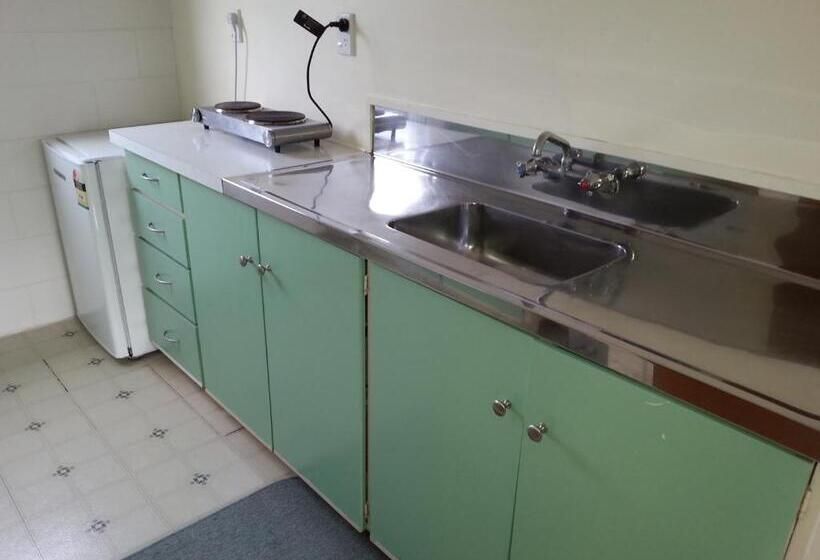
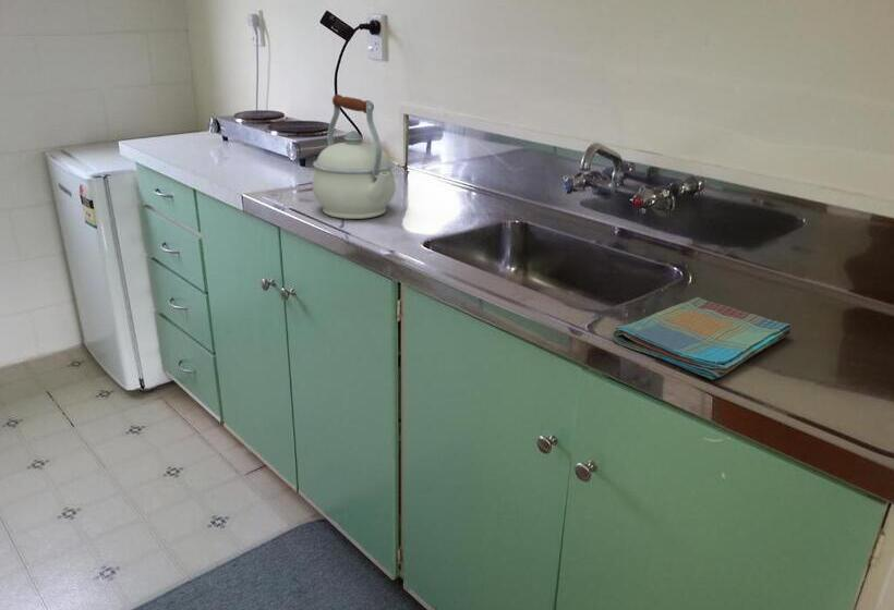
+ kettle [312,94,397,220]
+ dish towel [612,296,793,380]
